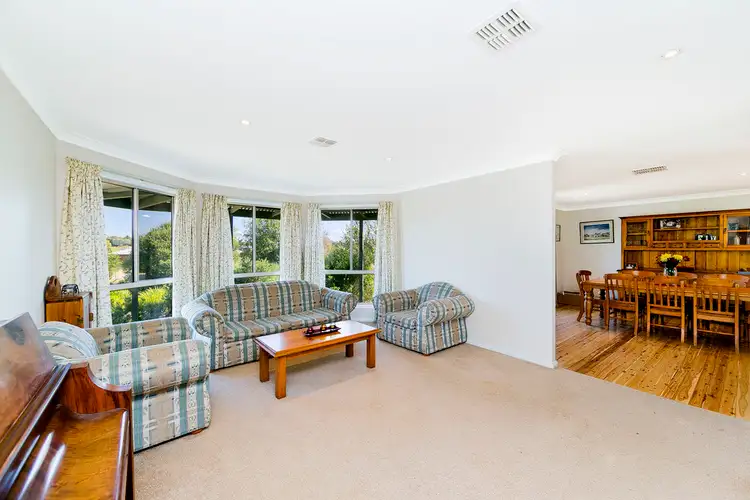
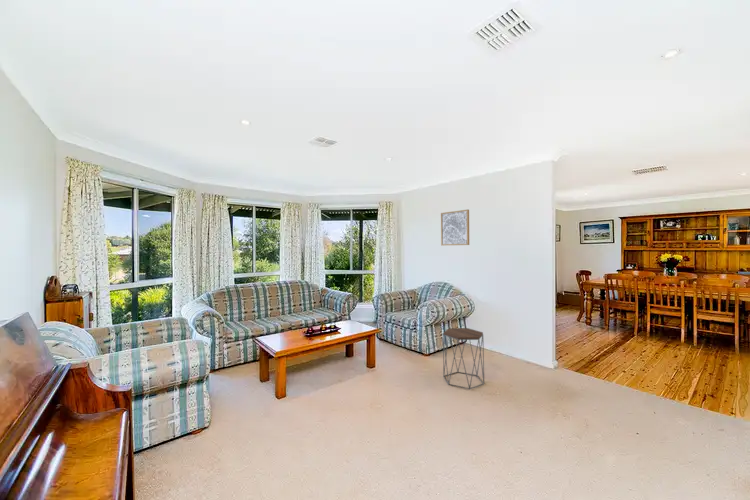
+ side table [442,327,485,390]
+ wall art [440,209,470,247]
